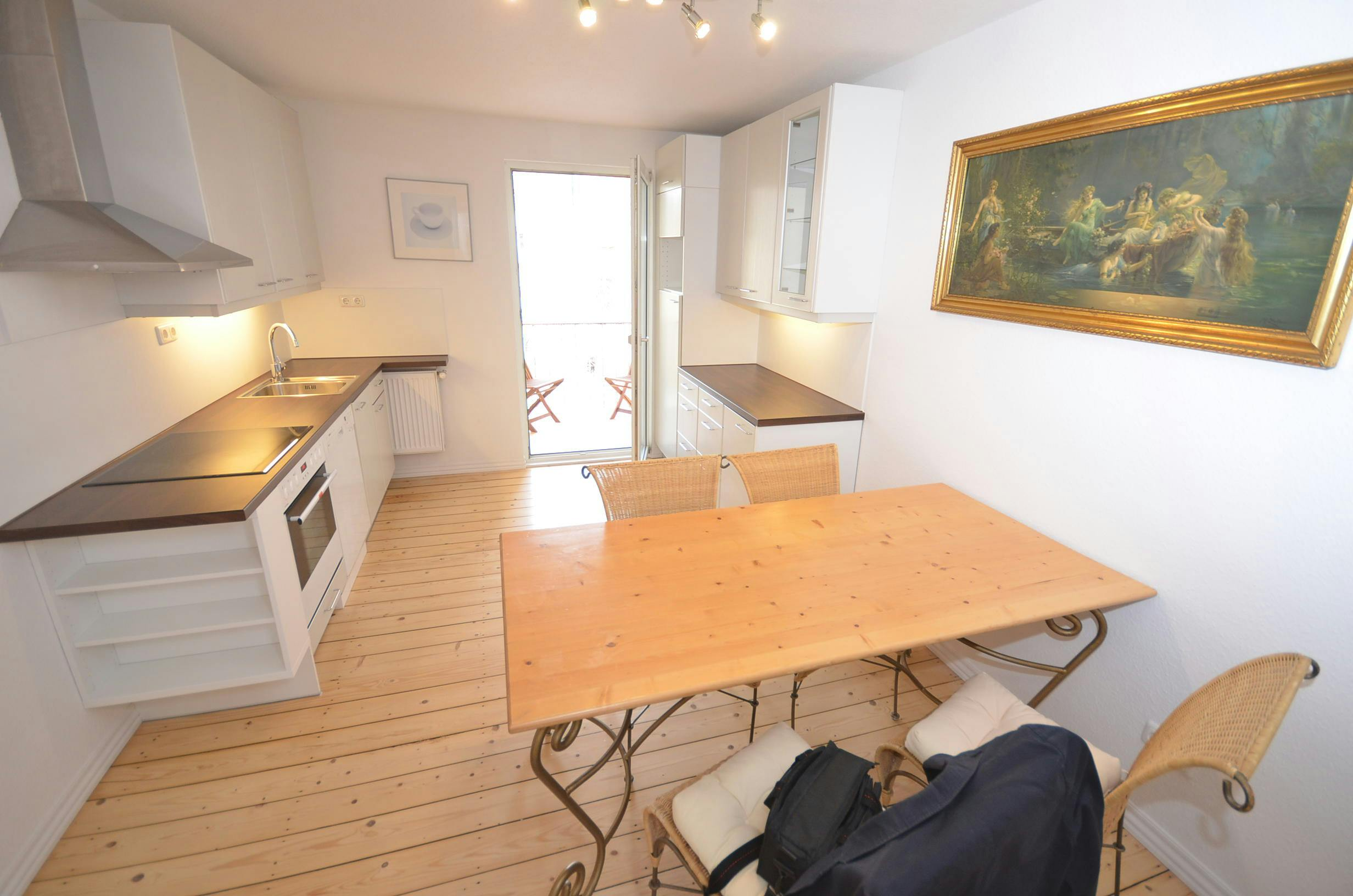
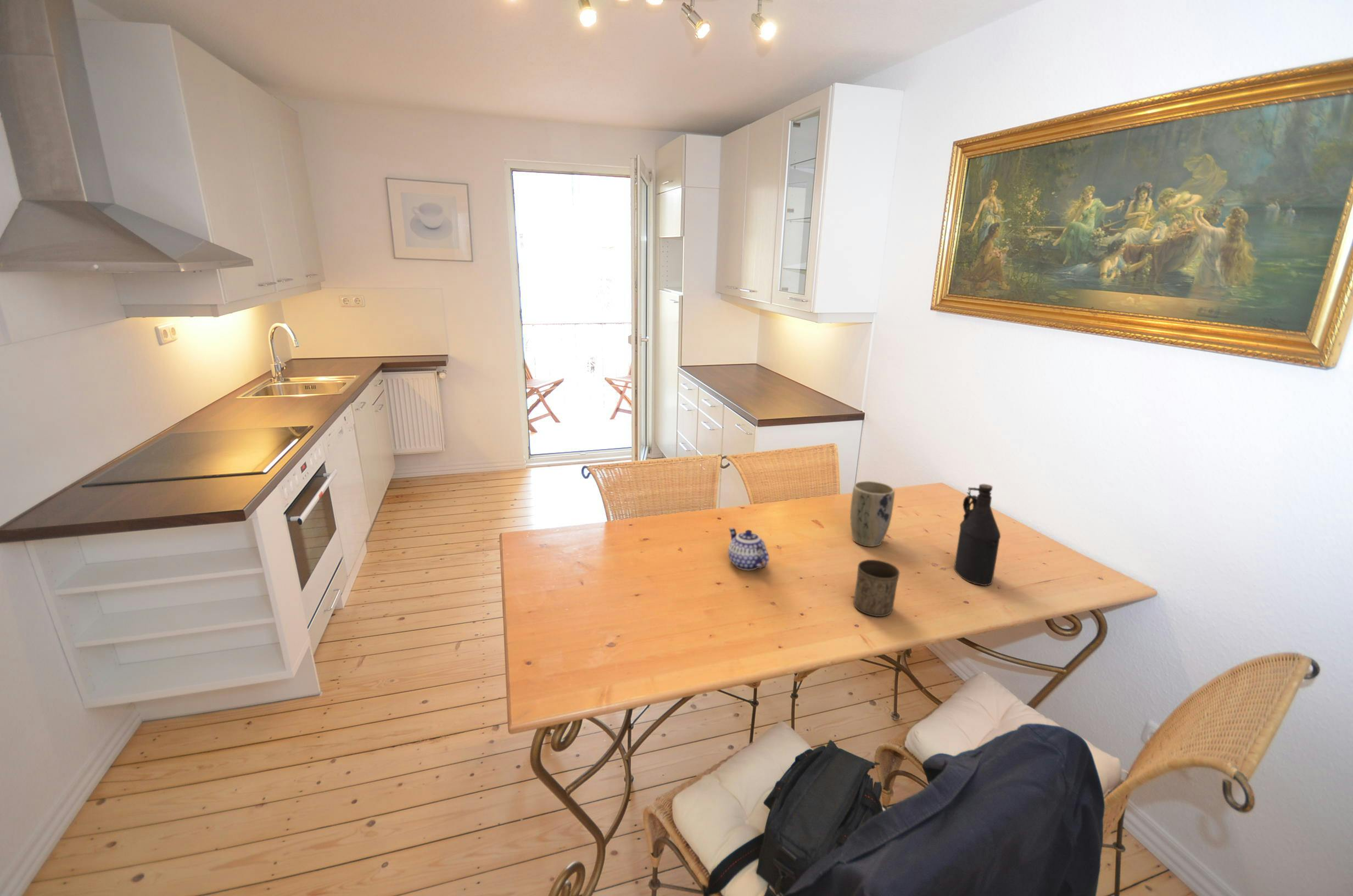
+ cup [853,559,900,617]
+ bottle [954,483,1001,586]
+ plant pot [849,480,895,547]
+ teapot [728,527,769,572]
